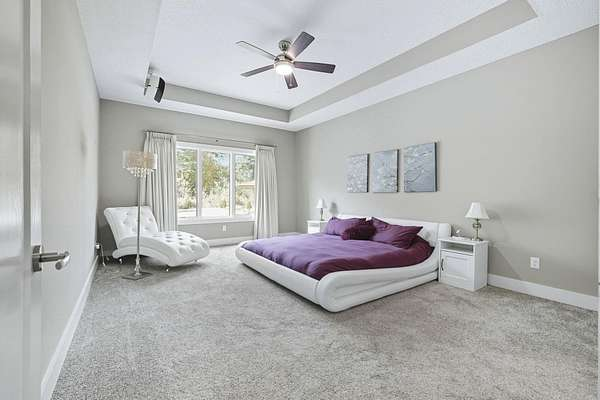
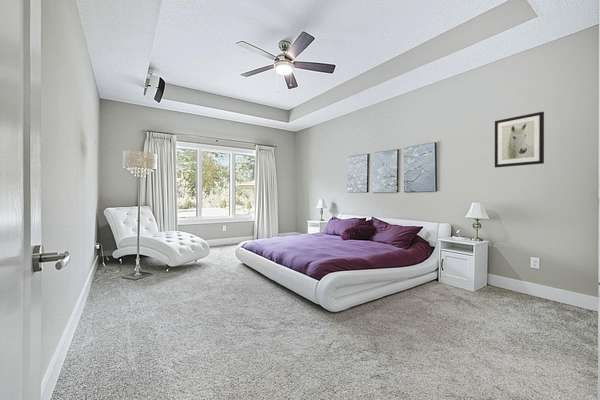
+ wall art [494,111,545,168]
